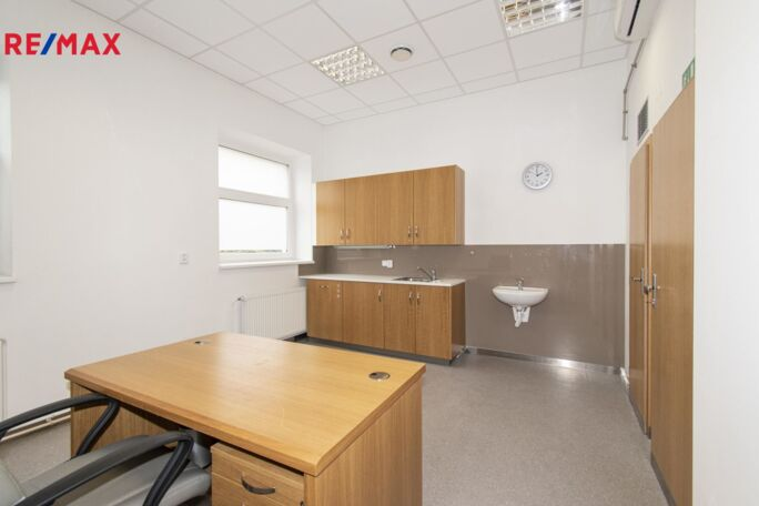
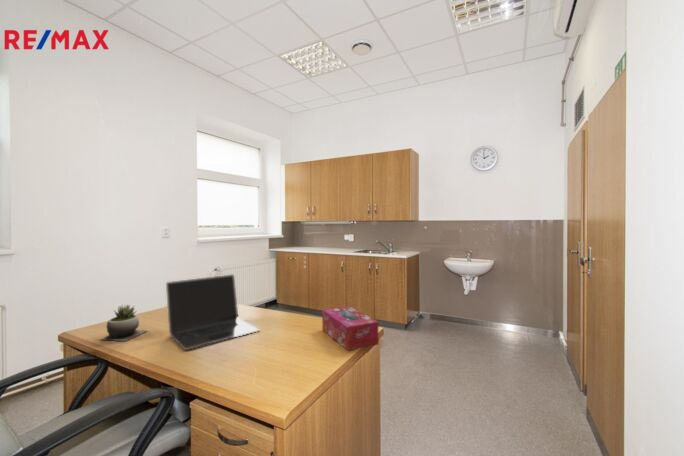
+ laptop [165,273,261,351]
+ succulent plant [99,303,147,342]
+ tissue box [321,305,379,352]
